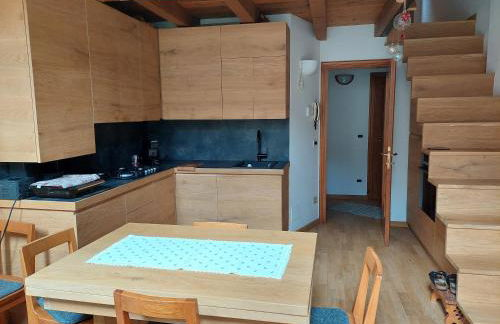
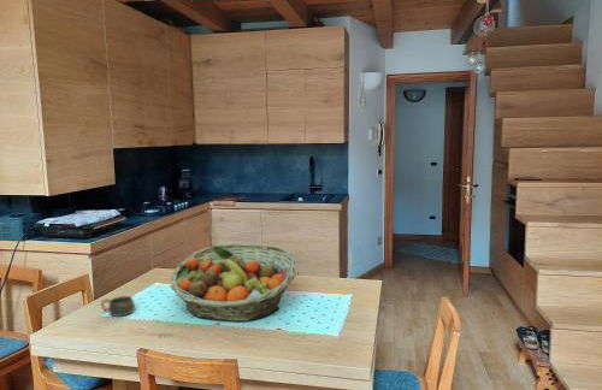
+ cup [100,295,136,318]
+ fruit basket [169,243,299,323]
